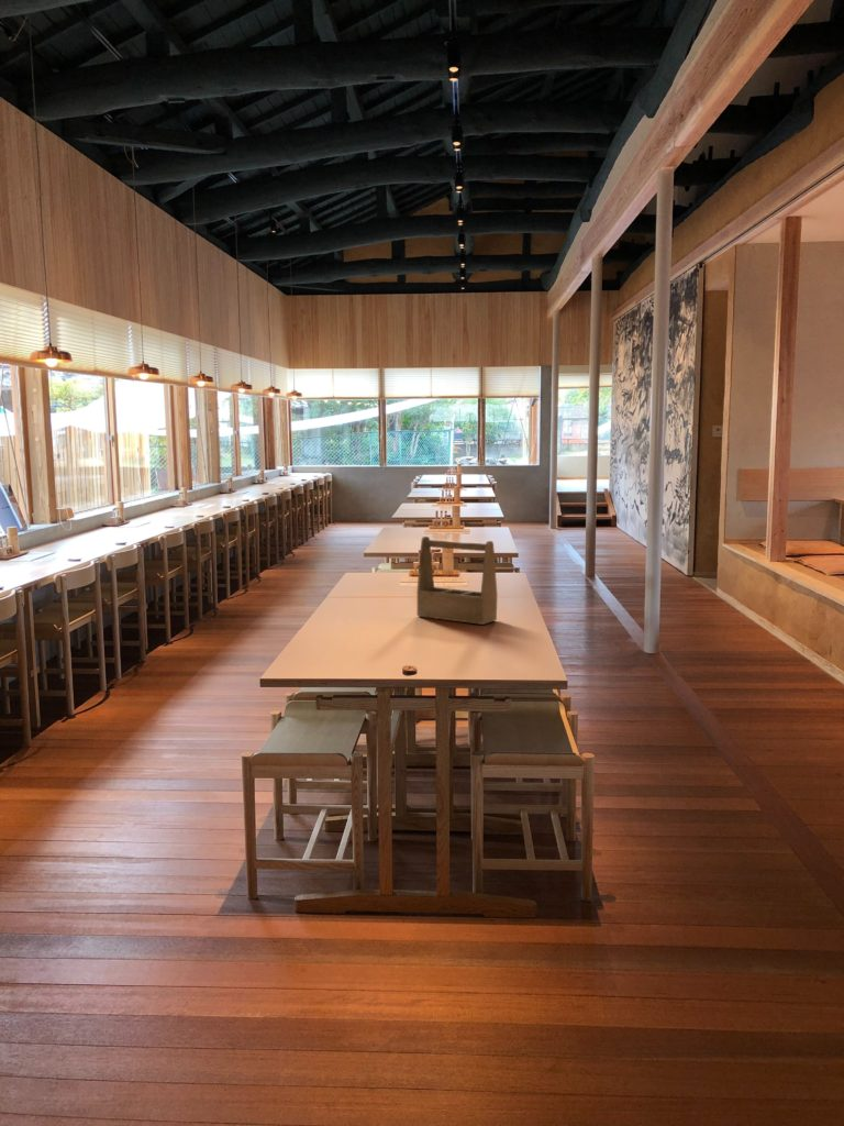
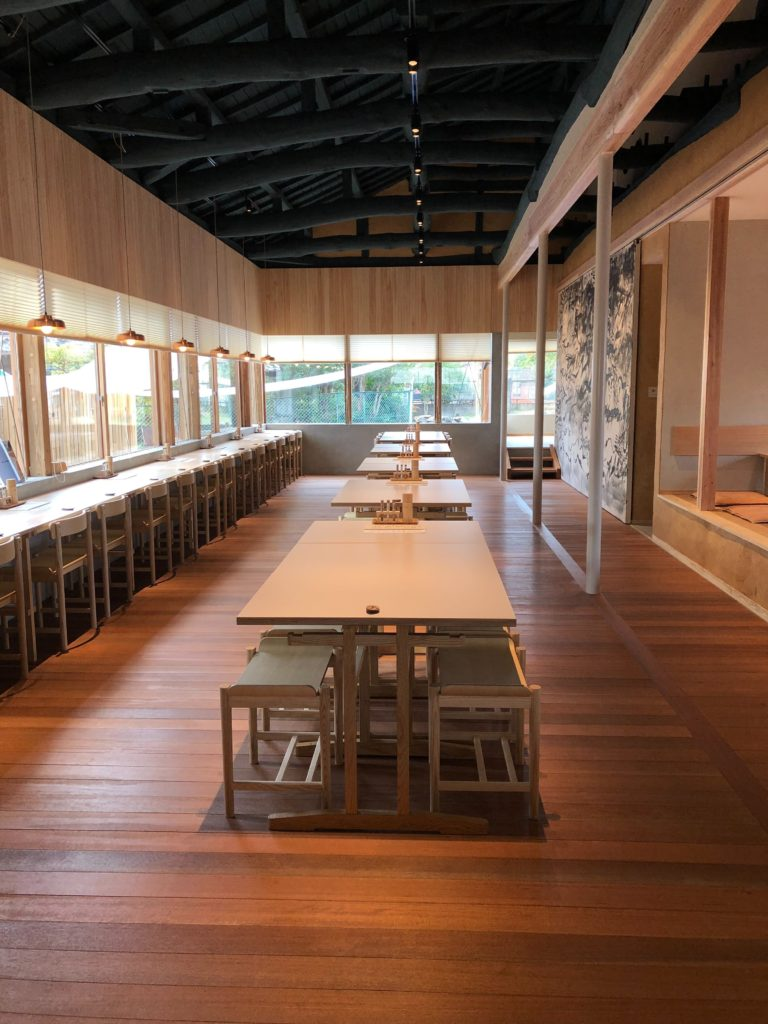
- caddy [417,536,498,626]
